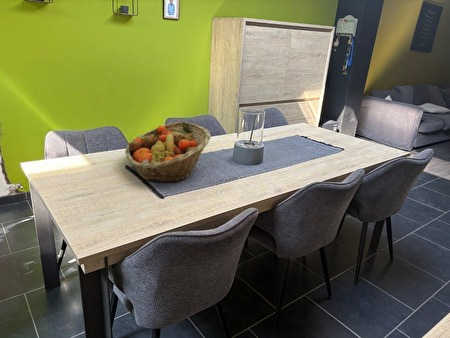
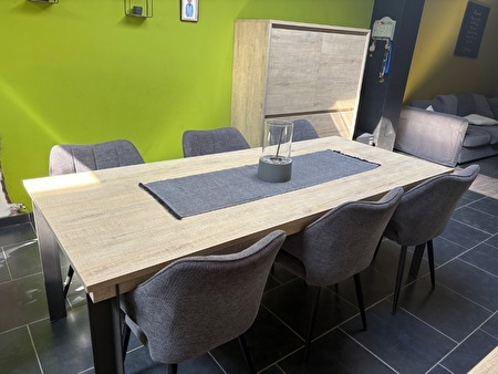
- fruit basket [124,121,212,183]
